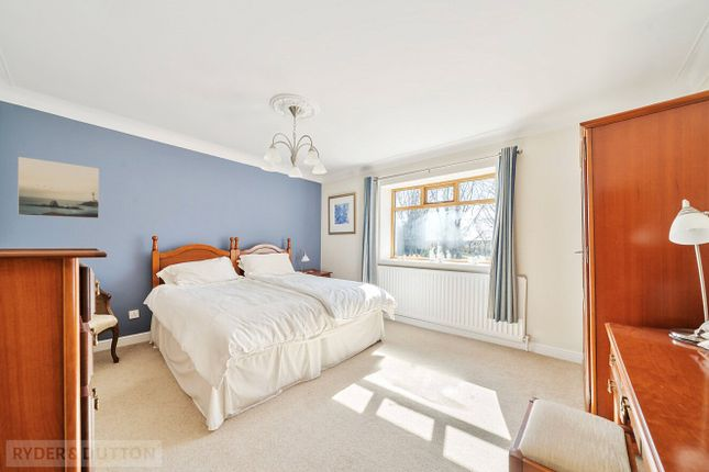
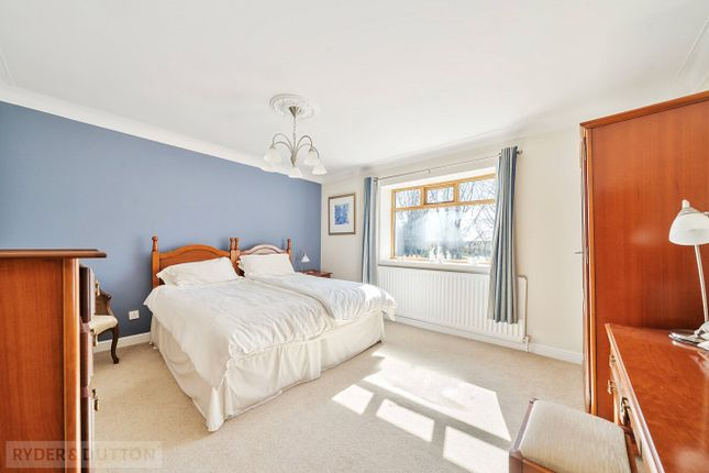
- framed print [16,156,100,220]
